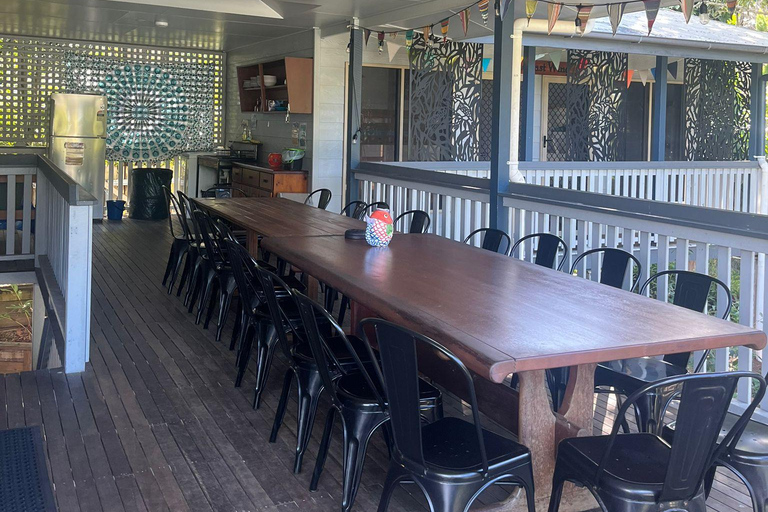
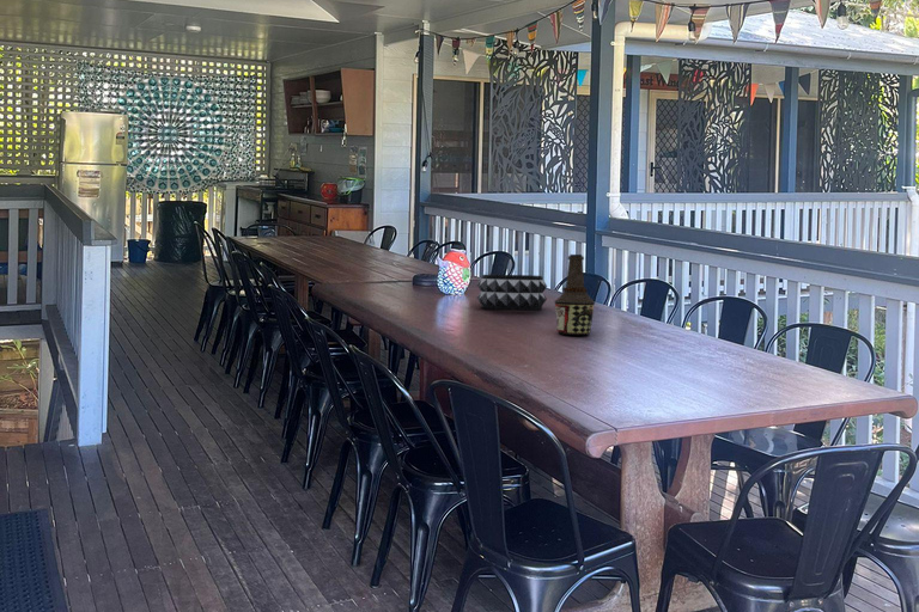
+ decorative bowl [476,274,548,311]
+ bottle [553,253,596,336]
